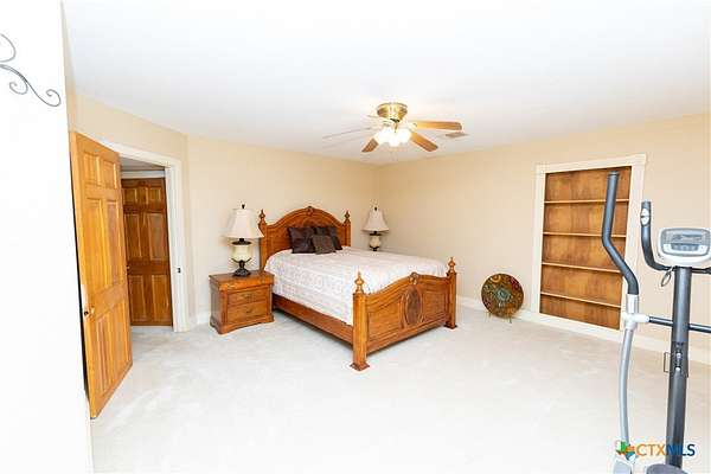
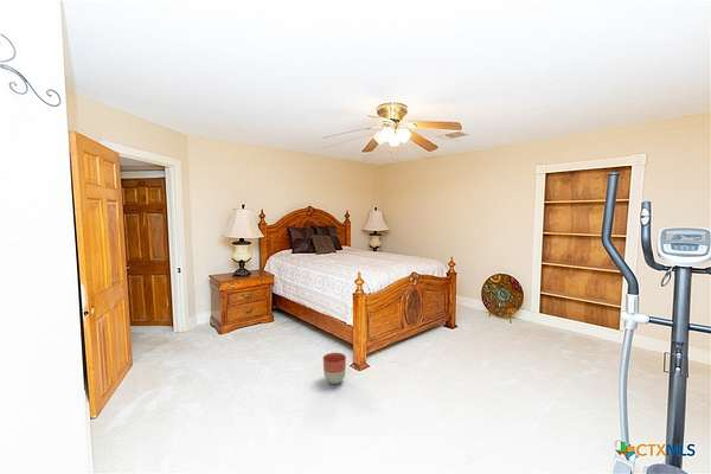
+ planter [322,352,347,385]
